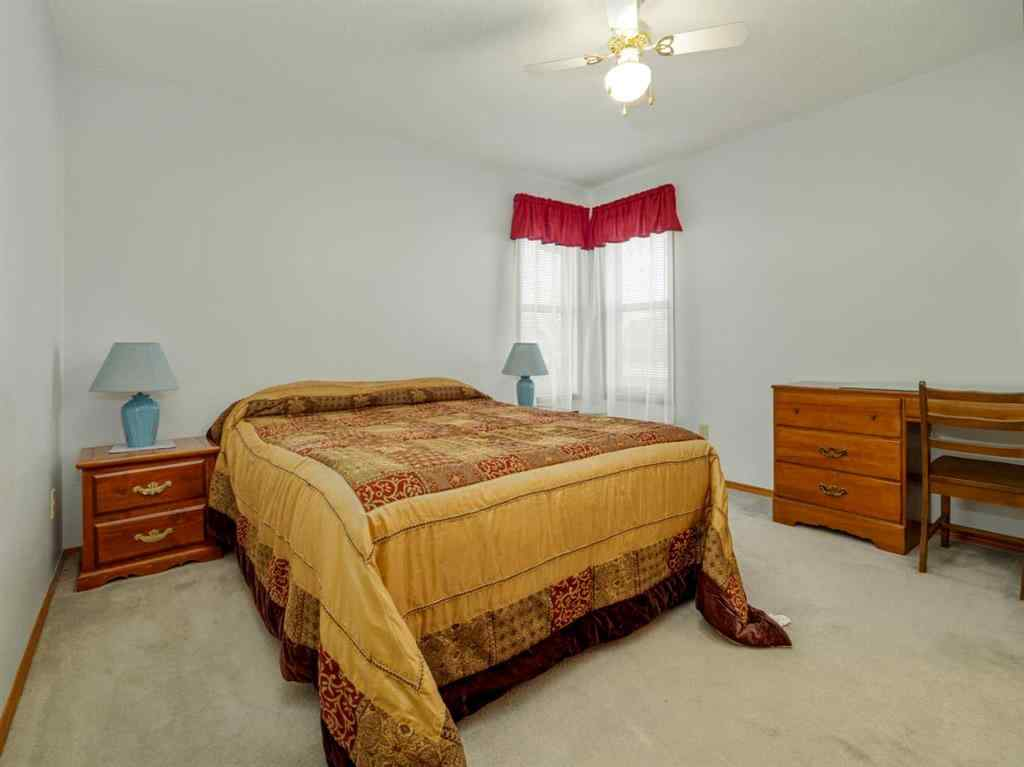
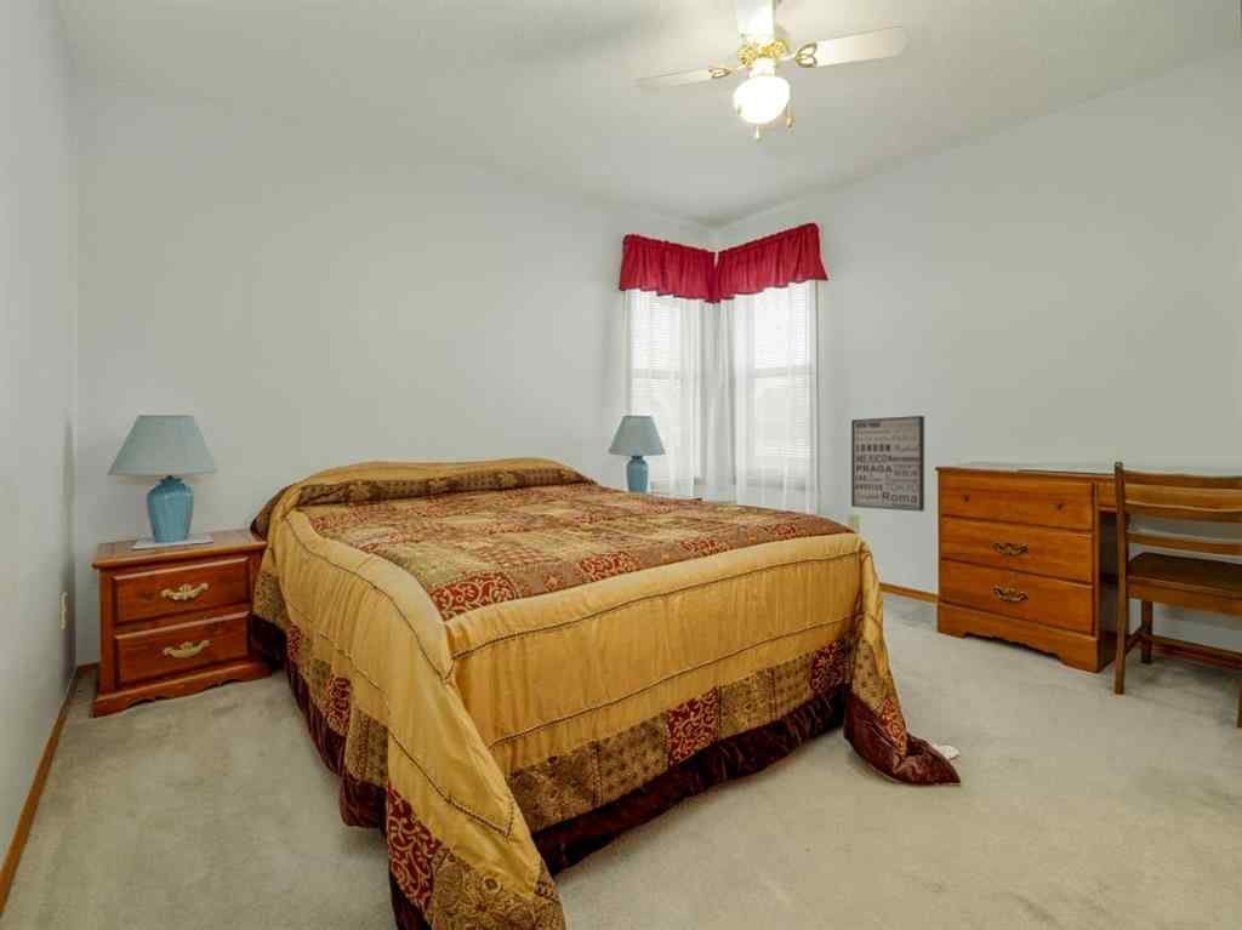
+ wall art [850,415,925,513]
